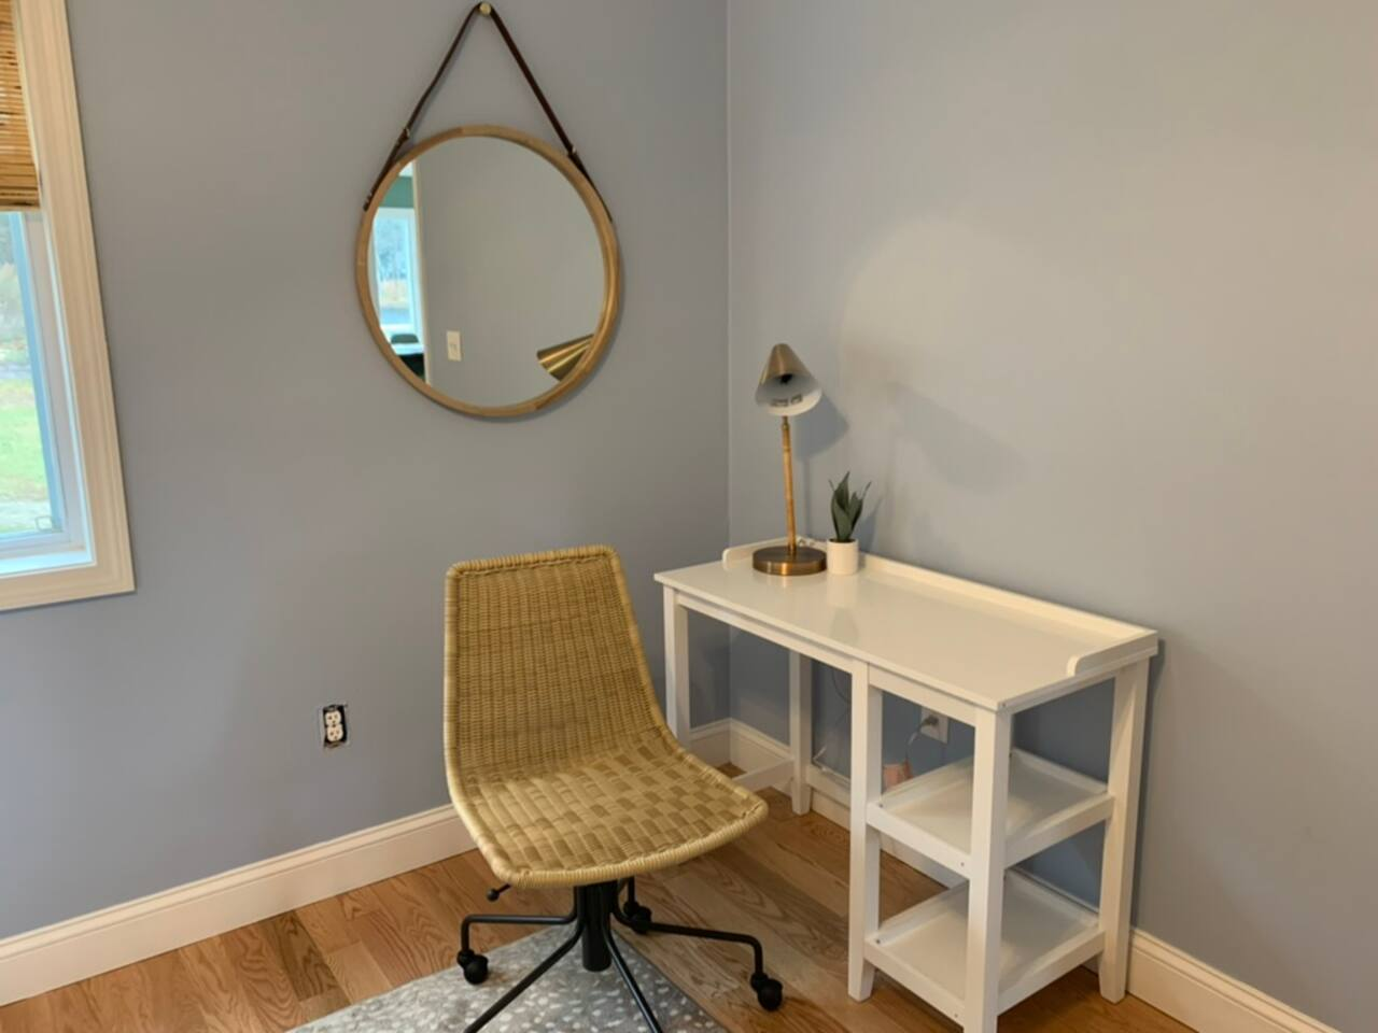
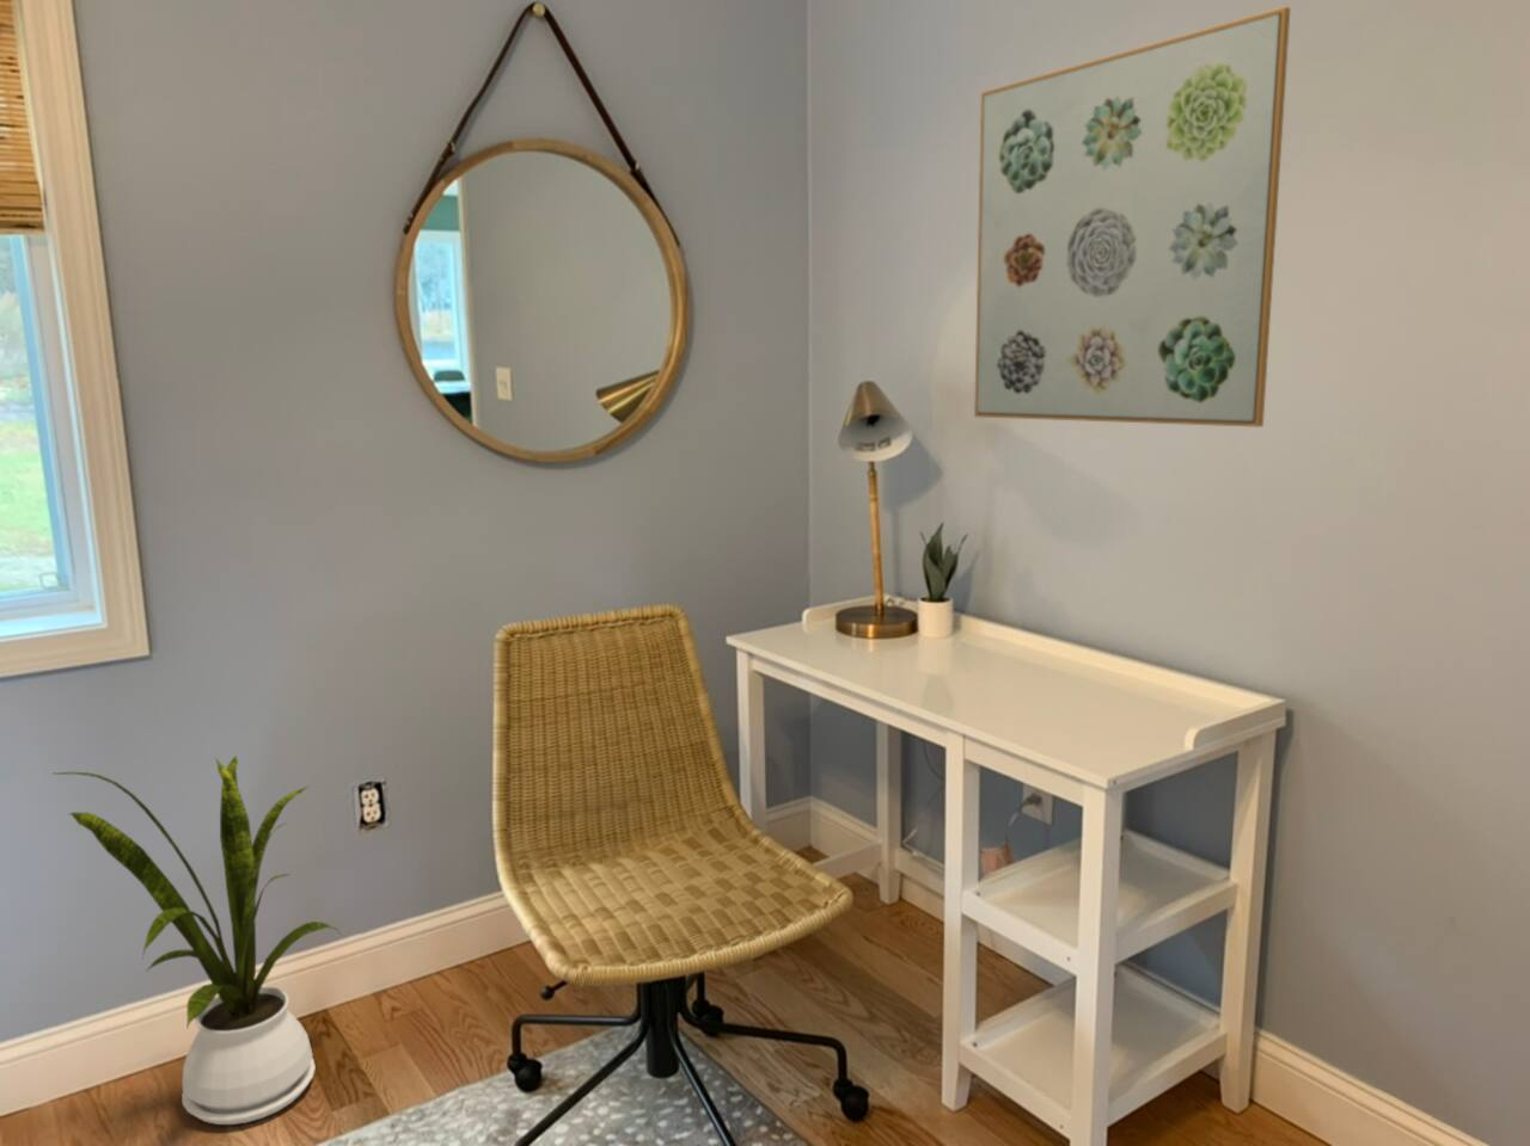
+ wall art [973,6,1291,429]
+ house plant [54,755,343,1126]
